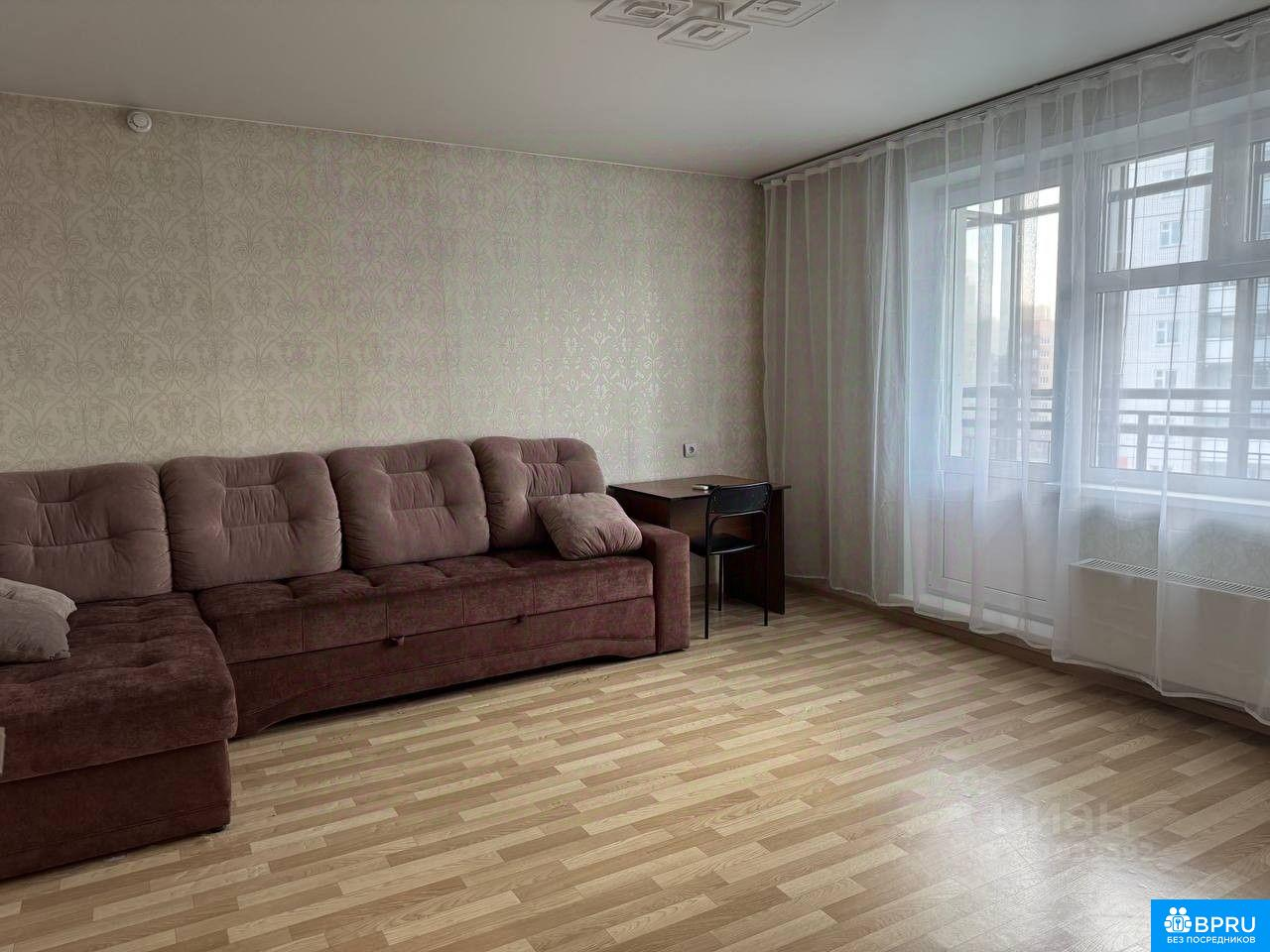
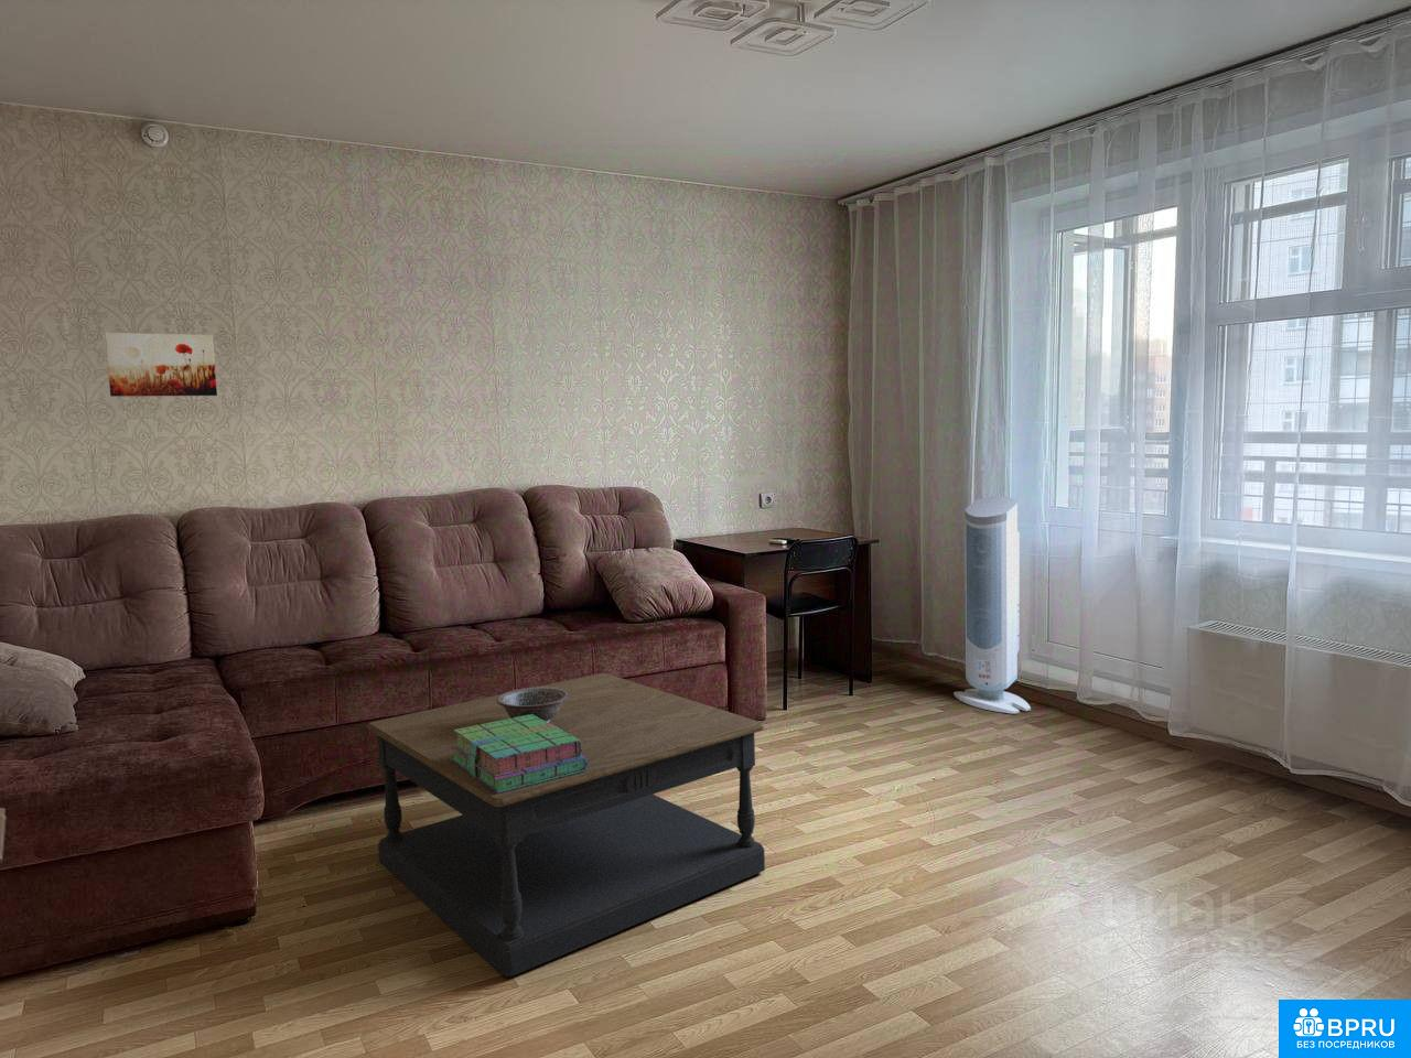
+ coffee table [366,672,767,978]
+ decorative bowl [497,687,569,723]
+ stack of books [450,715,588,794]
+ wall art [103,331,218,398]
+ air purifier [952,495,1032,716]
